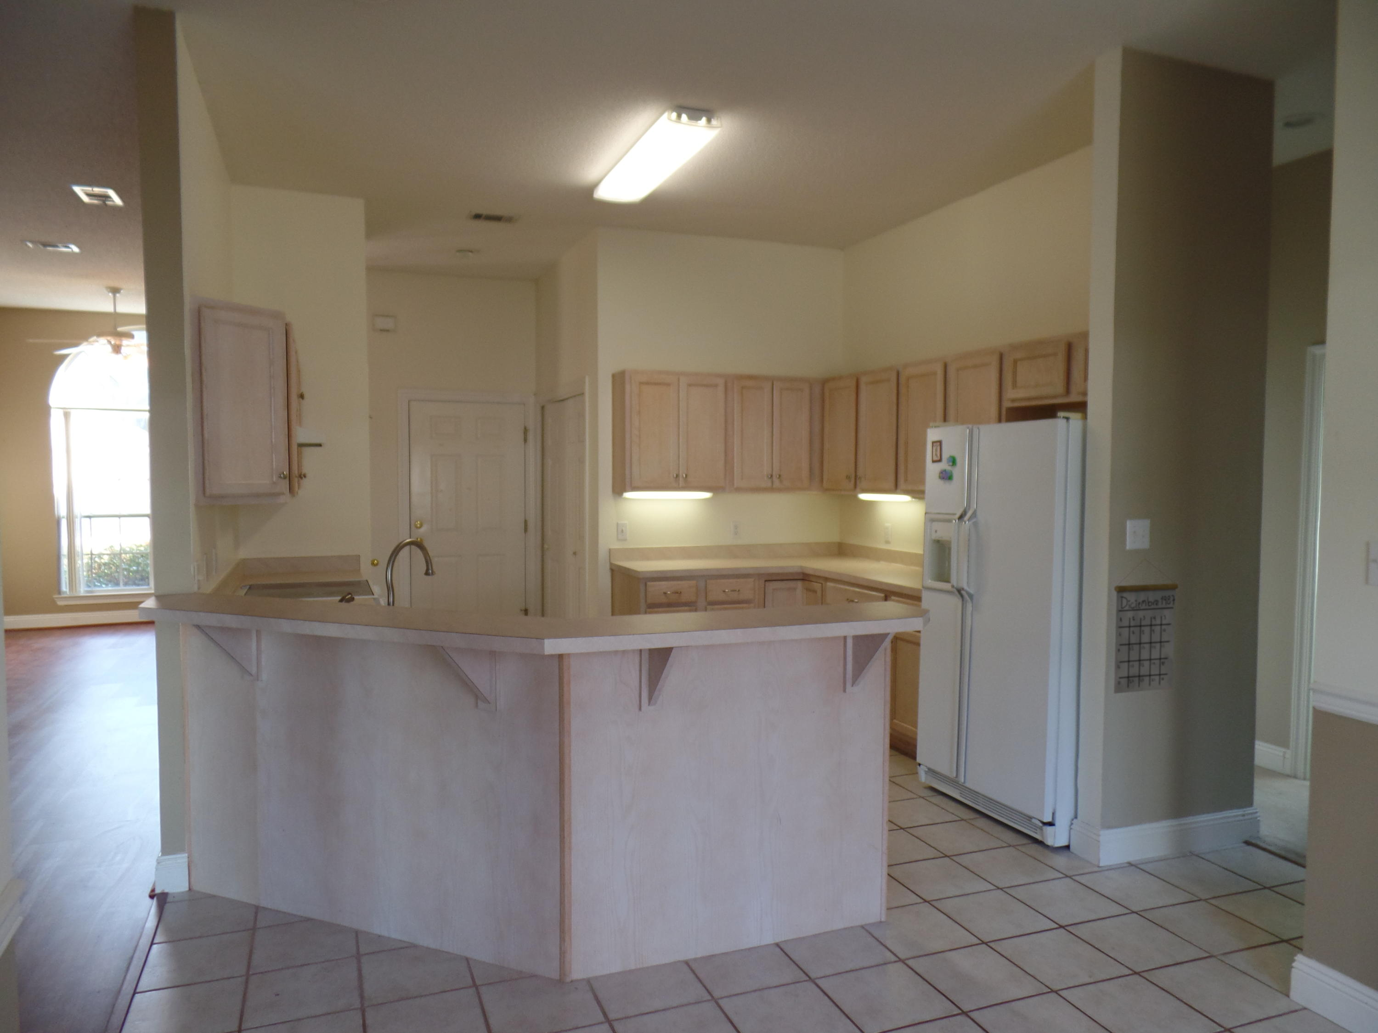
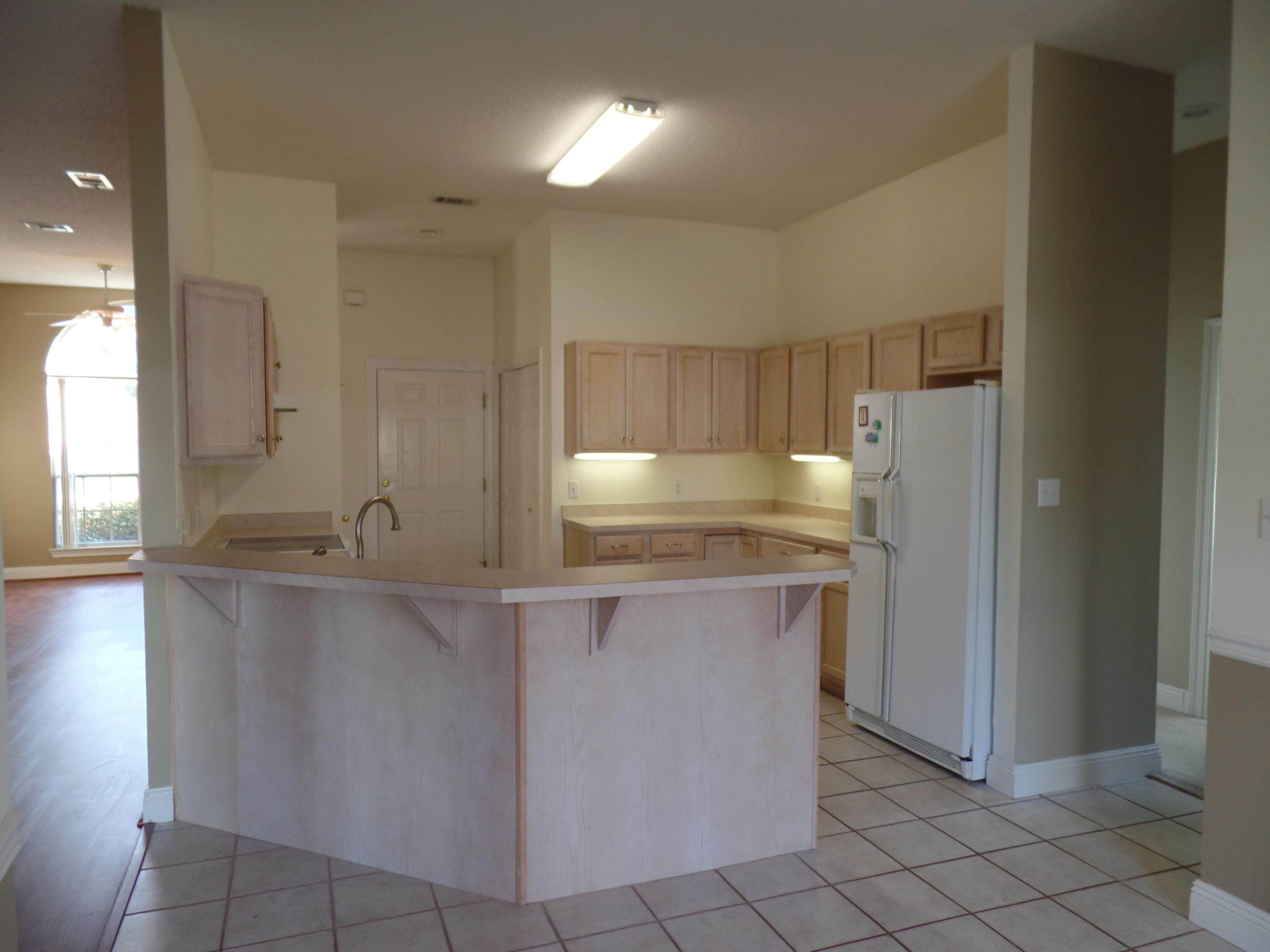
- calendar [1113,559,1179,694]
